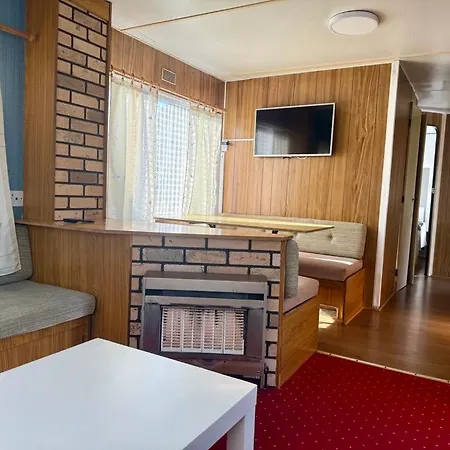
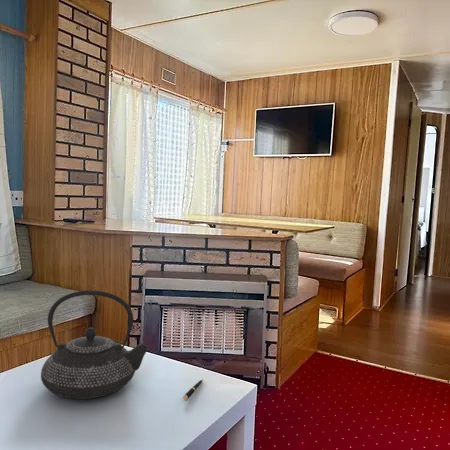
+ pen [182,378,204,402]
+ teapot [40,289,149,400]
